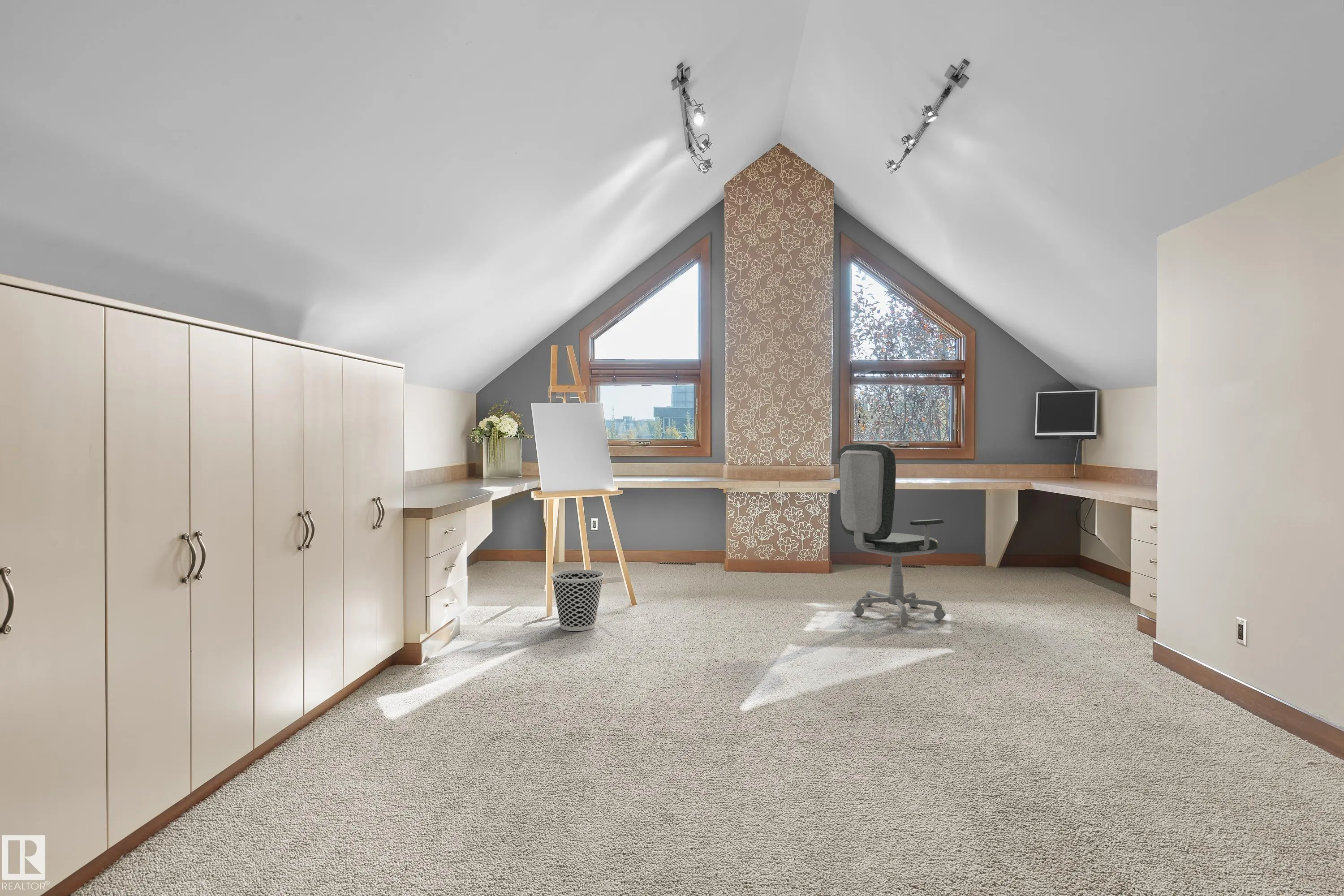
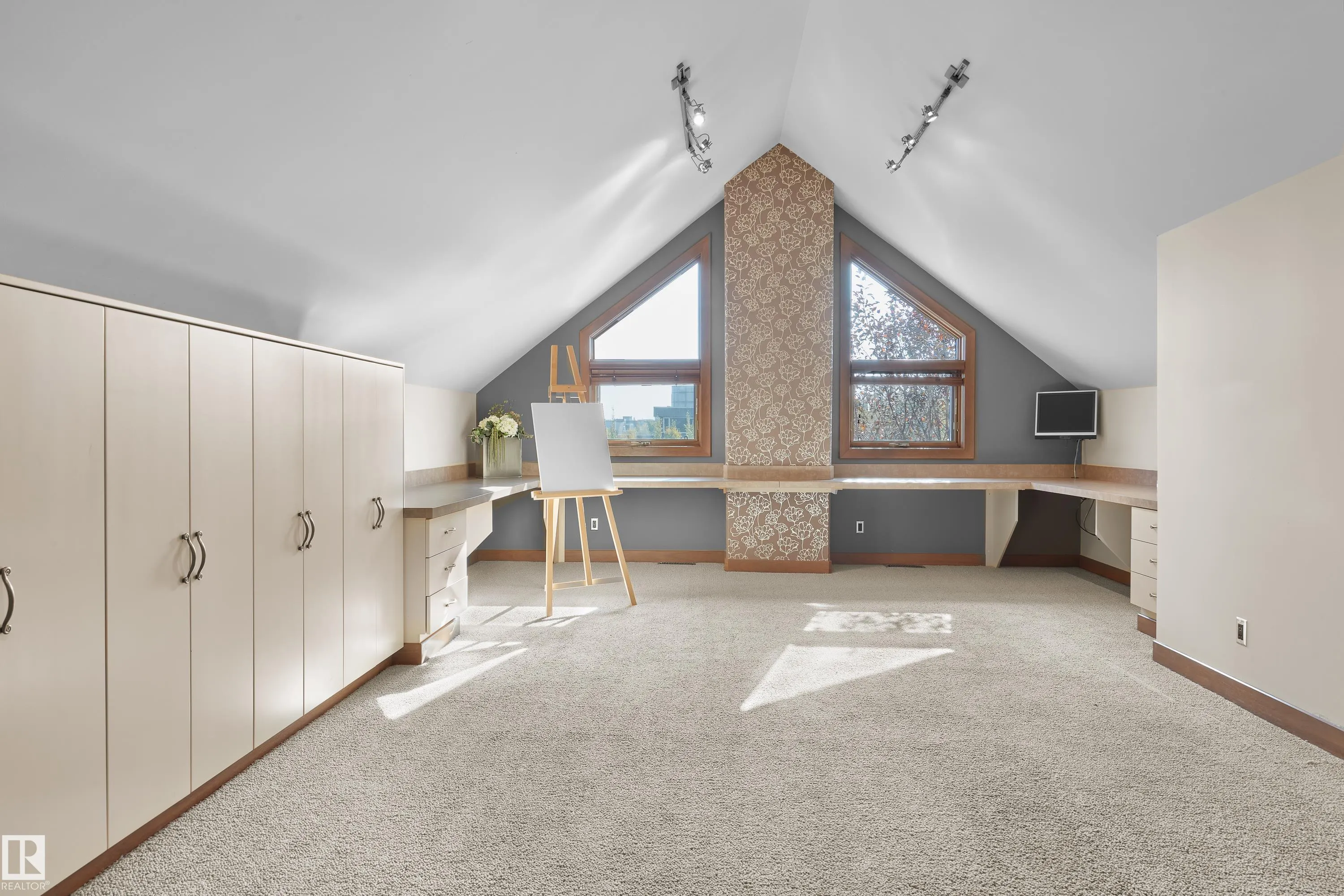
- wastebasket [551,569,605,632]
- office chair [839,443,946,625]
